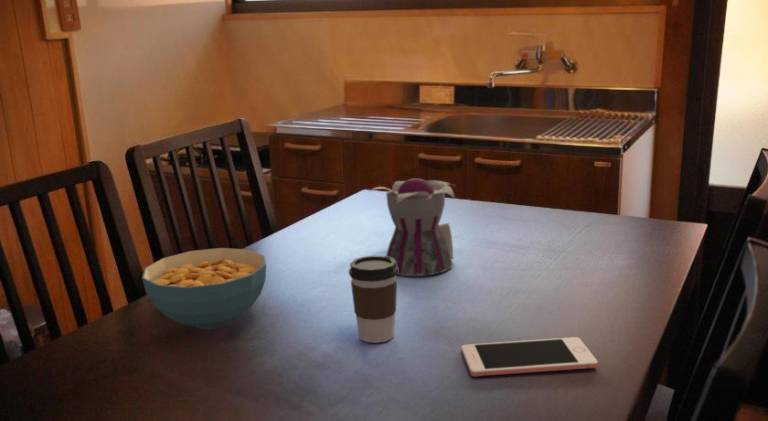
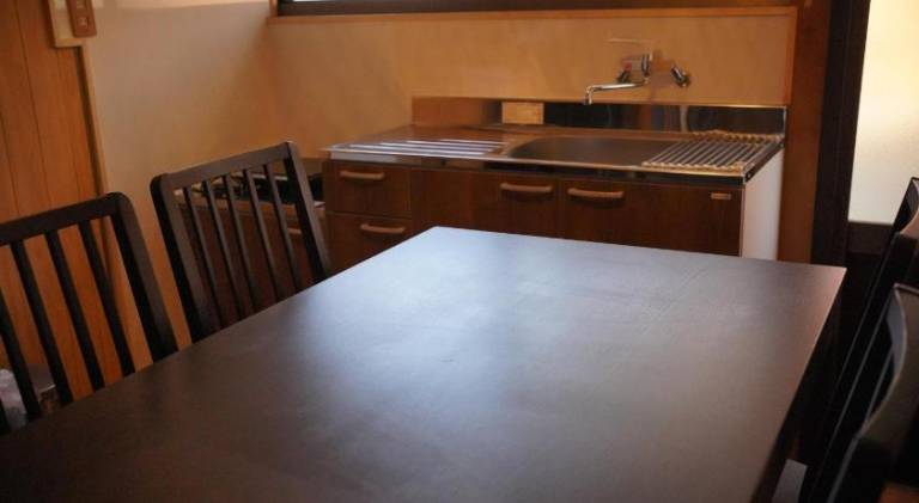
- coffee cup [348,255,398,344]
- teapot [366,177,457,277]
- cereal bowl [141,247,267,330]
- cell phone [461,336,599,377]
